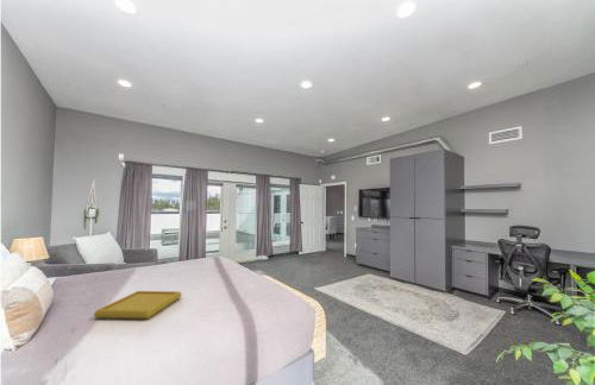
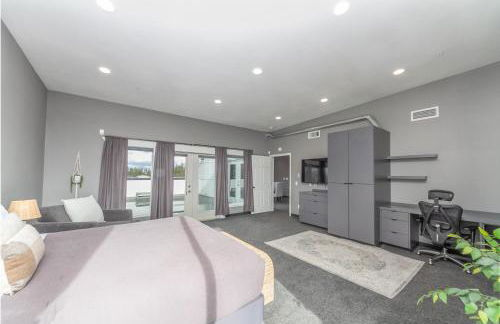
- serving tray [93,290,183,320]
